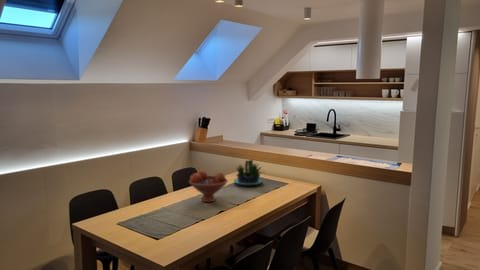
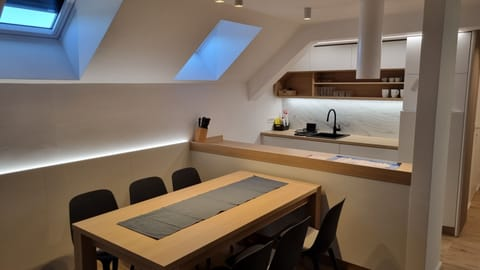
- fruit bowl [188,169,229,203]
- potted plant [233,159,264,186]
